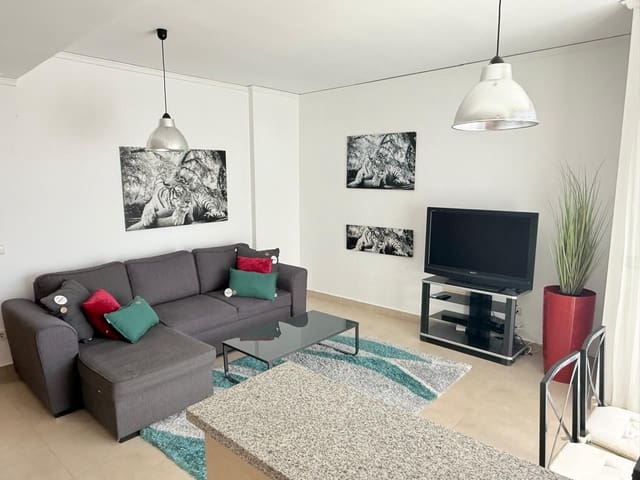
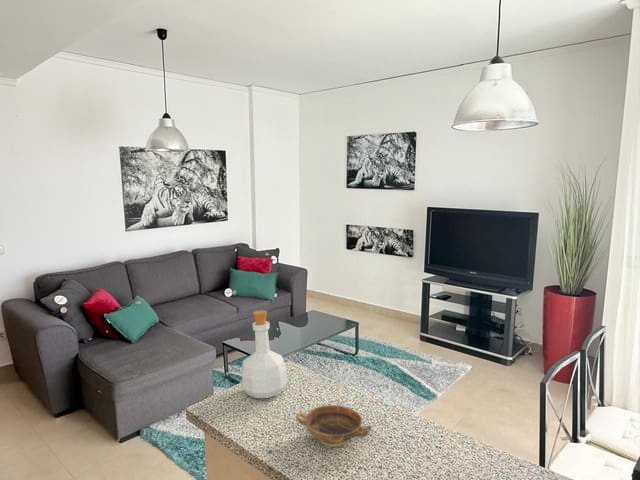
+ bottle [240,309,288,399]
+ bowl [295,404,373,448]
